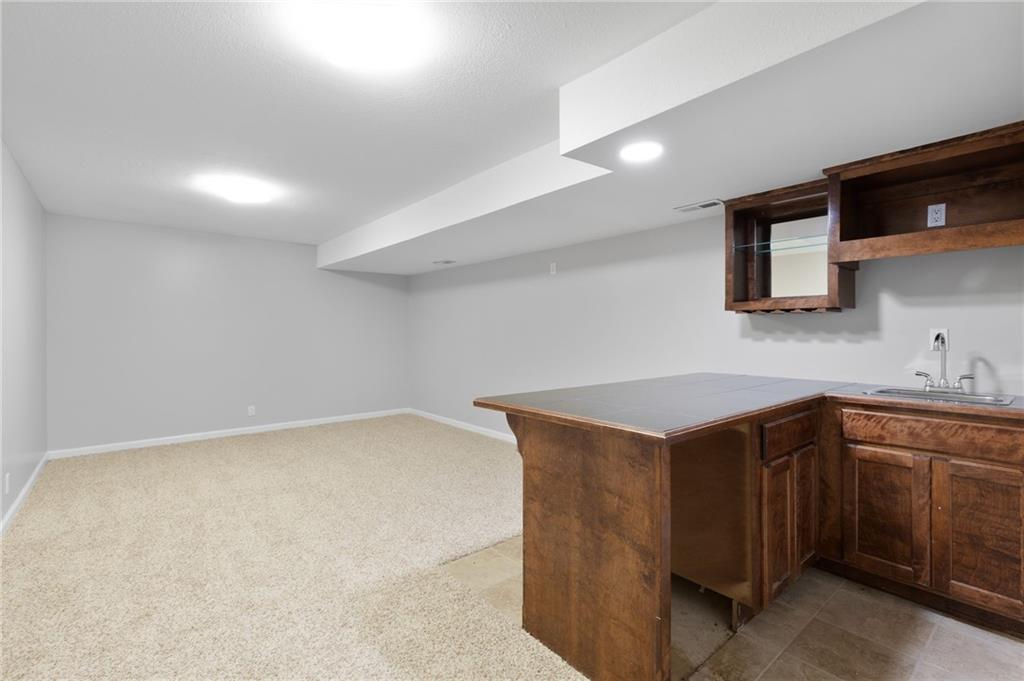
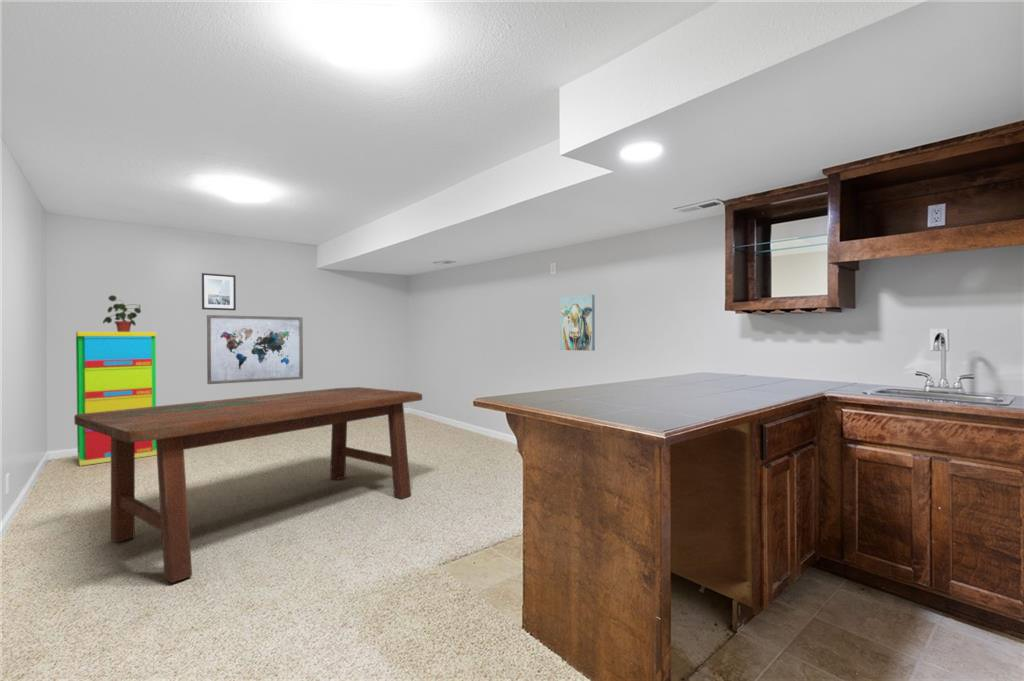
+ dining table [73,386,423,584]
+ wall art [559,294,596,352]
+ wall art [206,314,304,385]
+ potted plant [102,294,142,332]
+ wall art [201,272,237,311]
+ storage cabinet [75,331,157,467]
